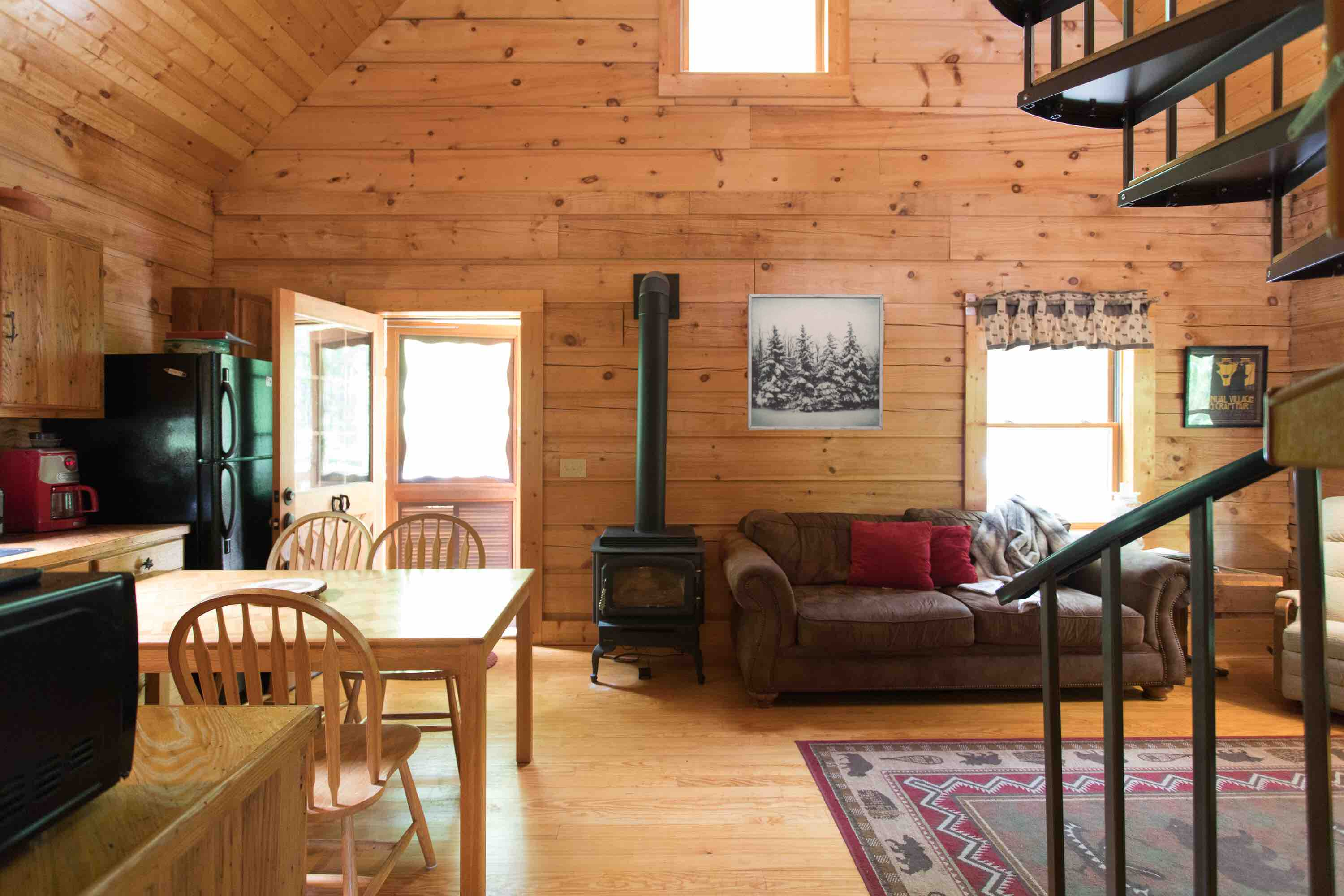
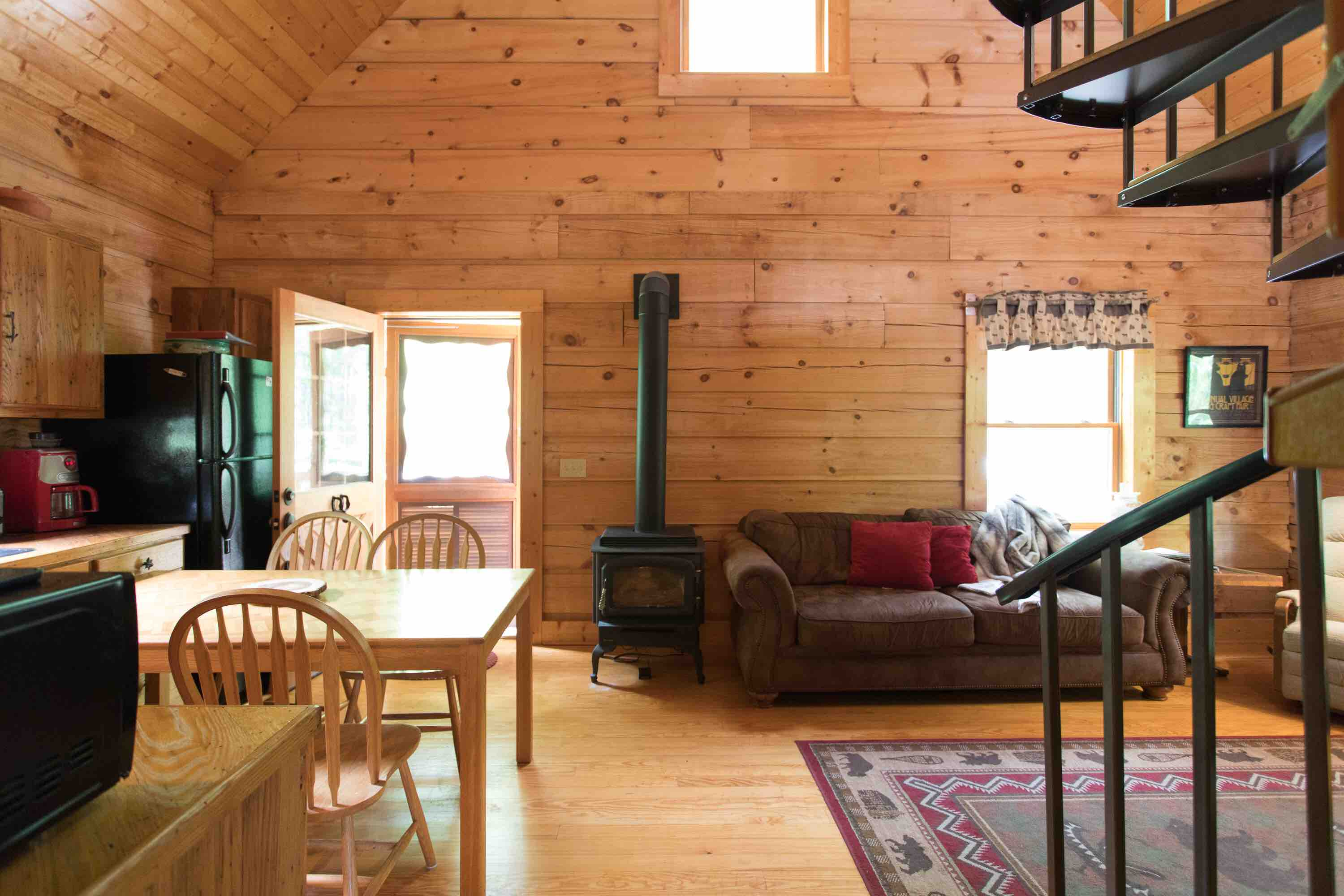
- wall art [747,293,884,431]
